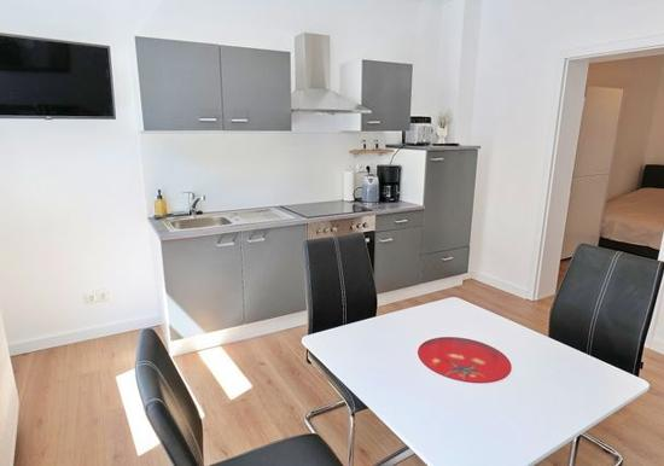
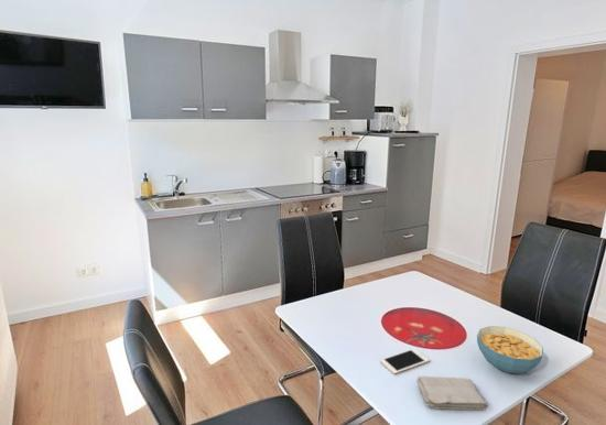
+ cell phone [379,347,431,375]
+ washcloth [415,375,488,411]
+ cereal bowl [476,325,544,374]
